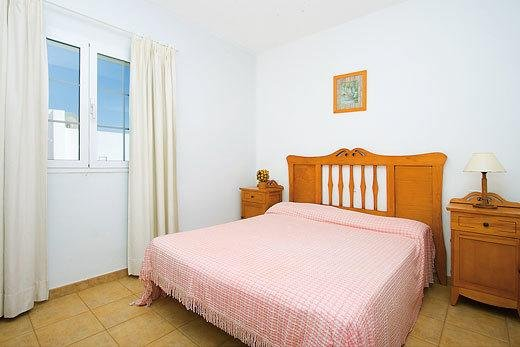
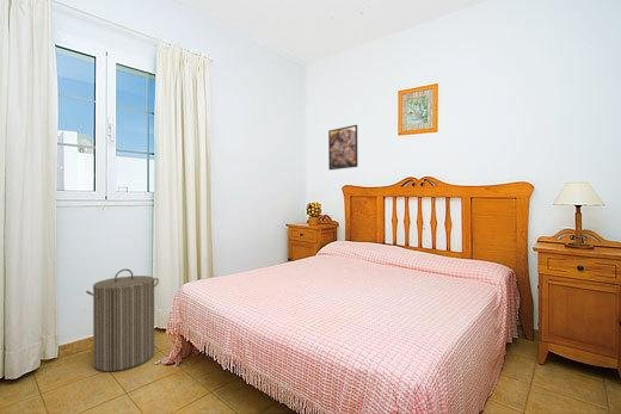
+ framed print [327,124,359,171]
+ laundry hamper [85,268,160,372]
